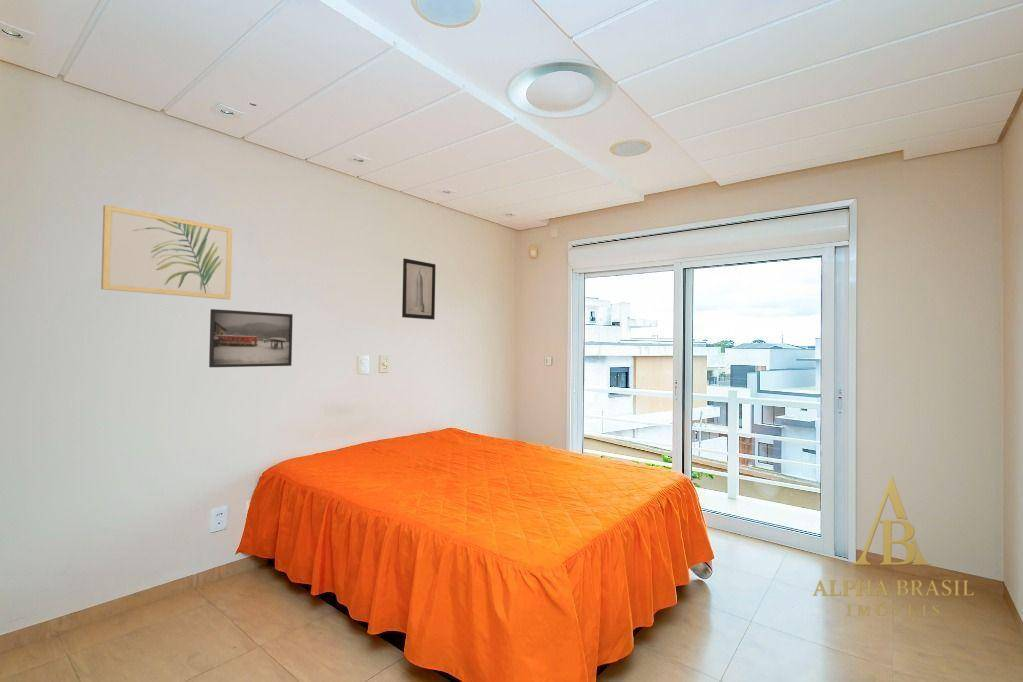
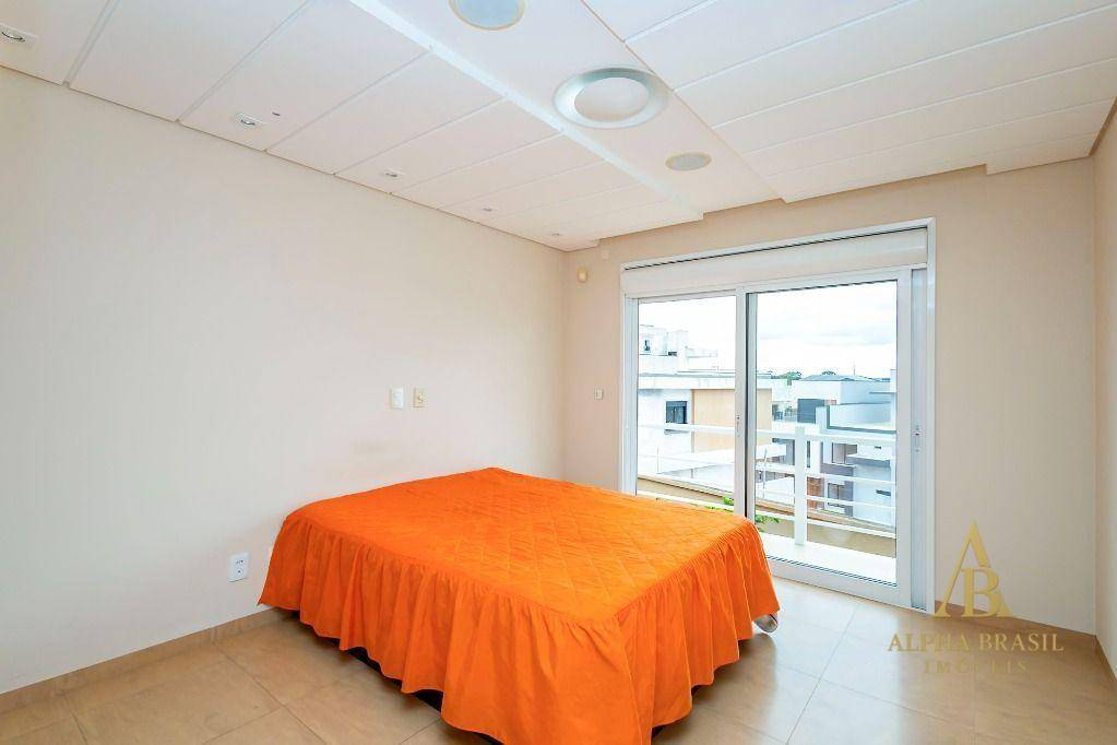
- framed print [208,308,294,368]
- wall art [100,204,233,300]
- wall art [401,258,437,321]
